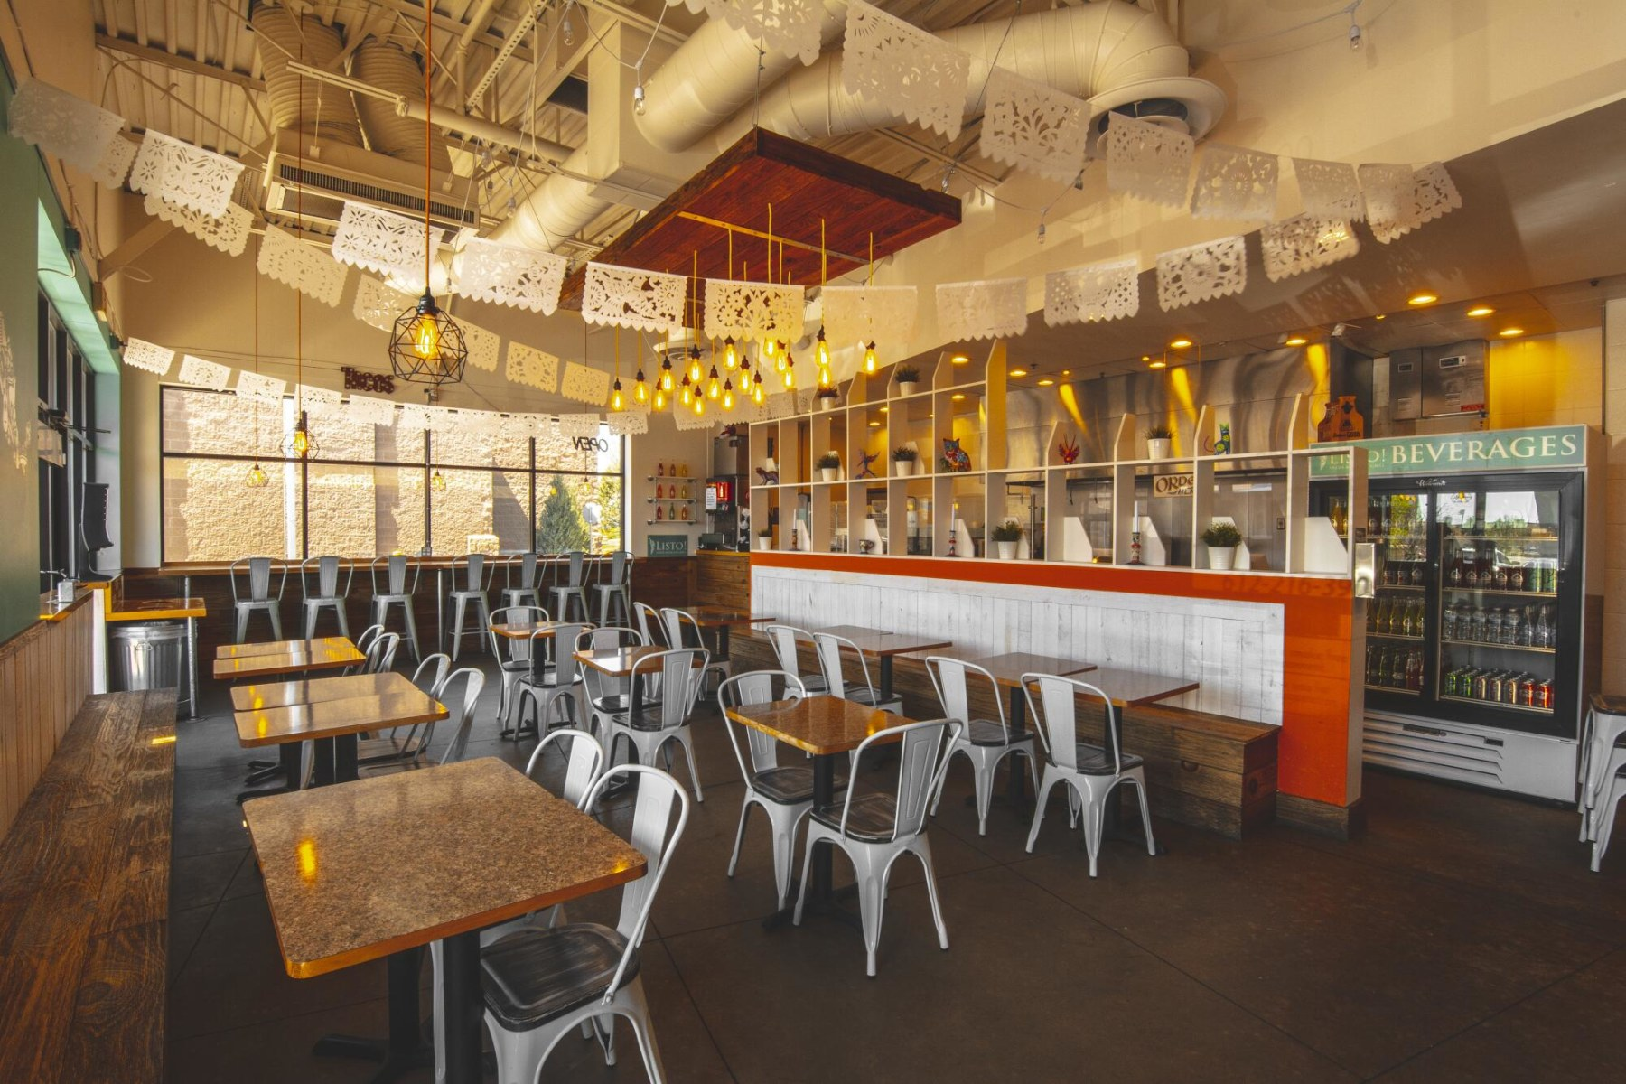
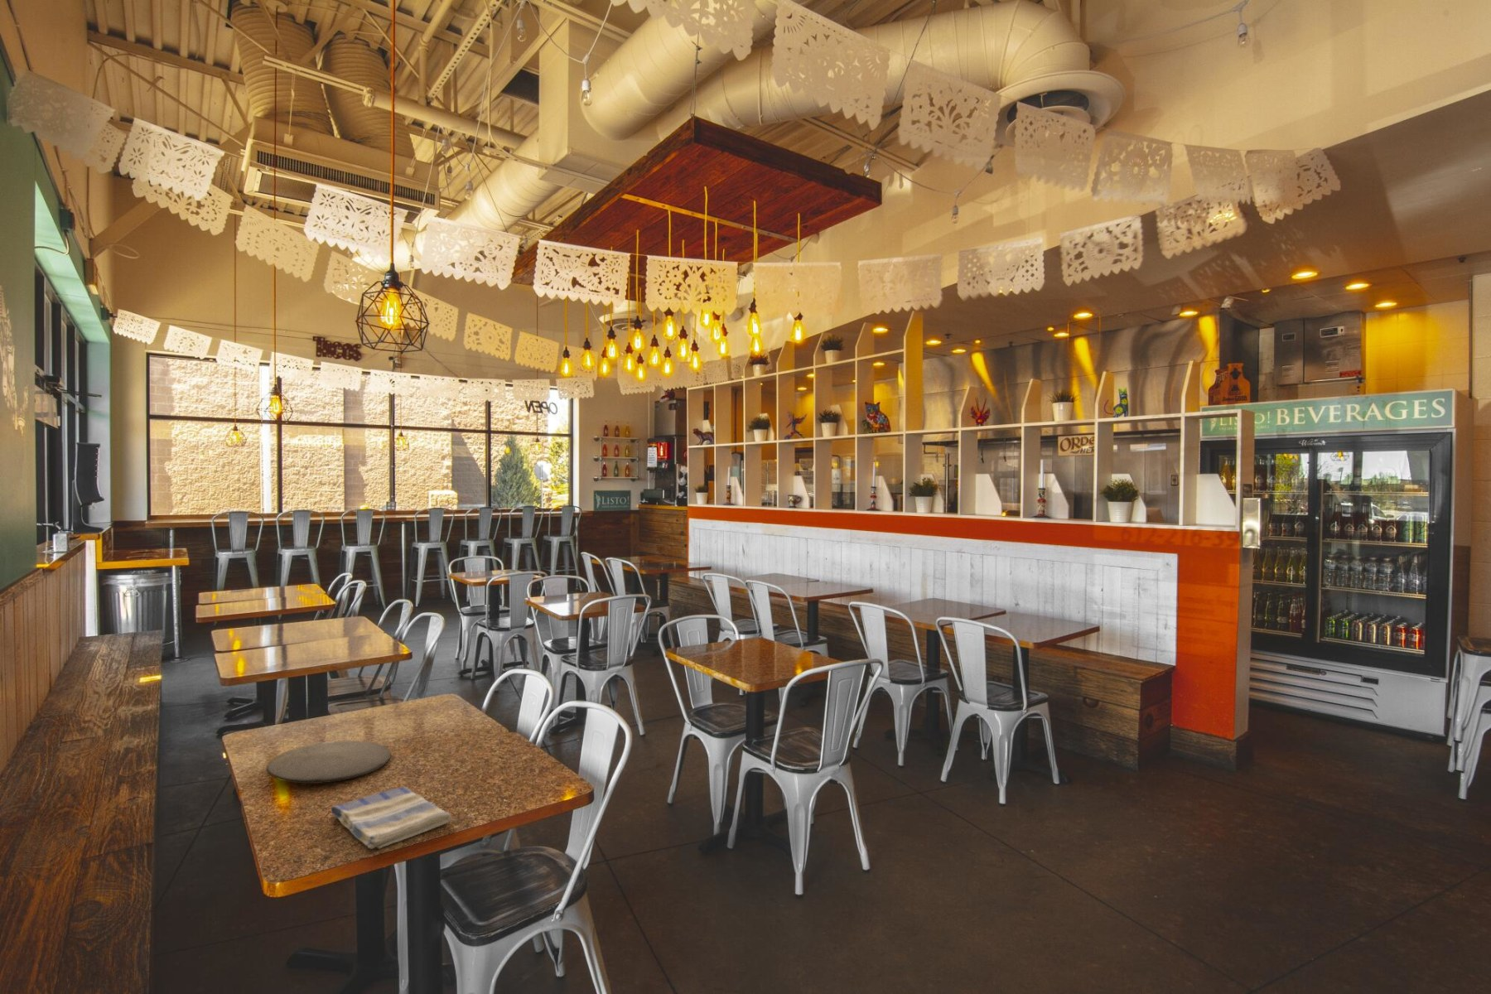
+ plate [265,740,392,784]
+ dish towel [331,787,453,850]
